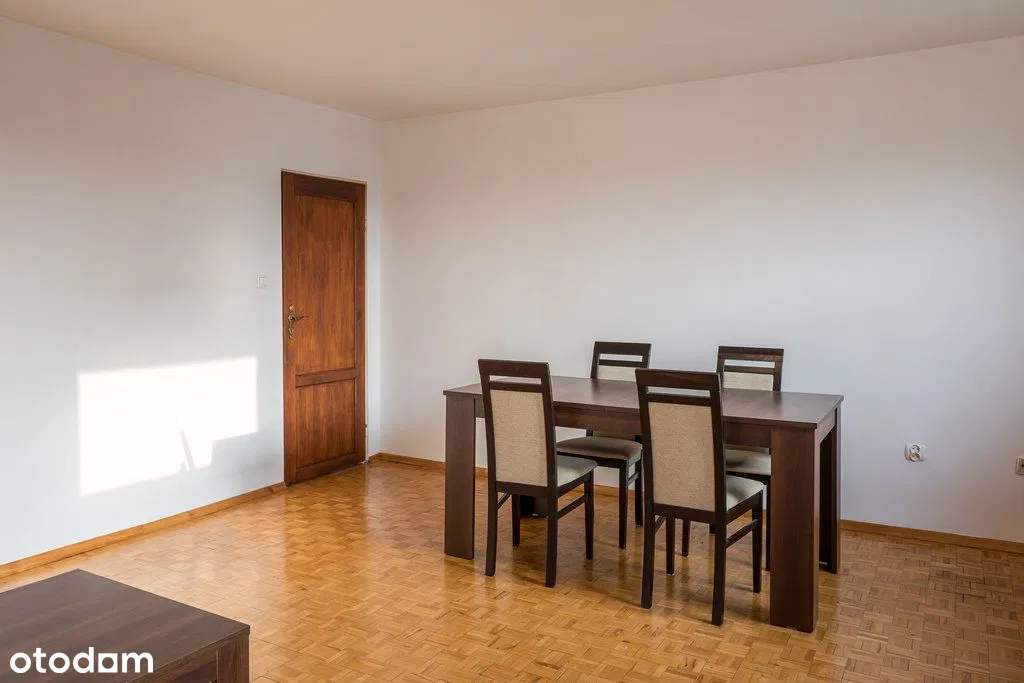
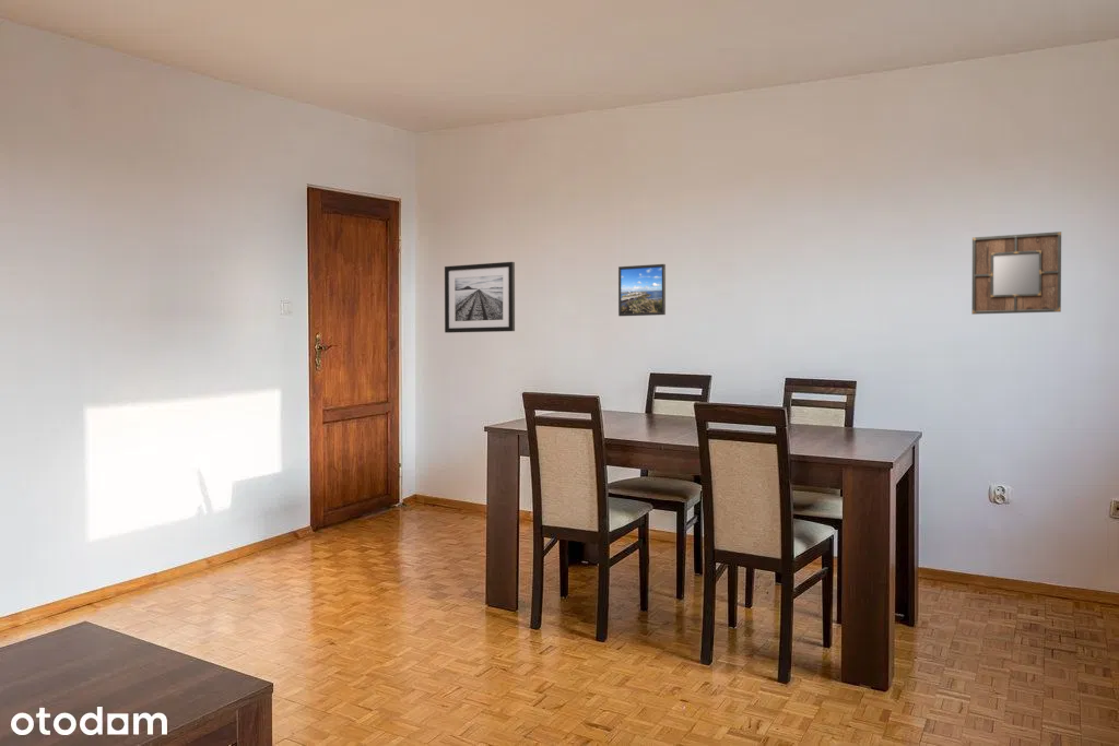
+ home mirror [971,230,1062,316]
+ wall art [444,261,516,334]
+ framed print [617,263,667,317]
